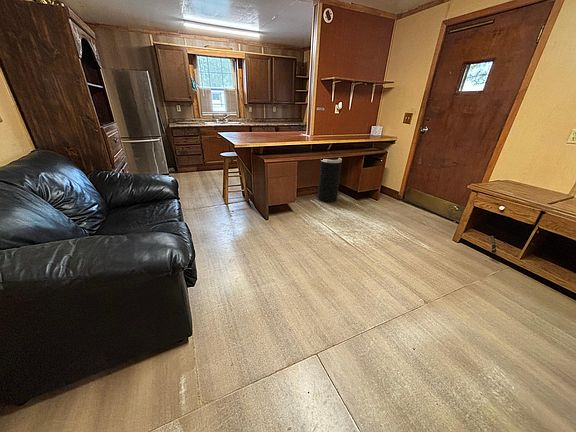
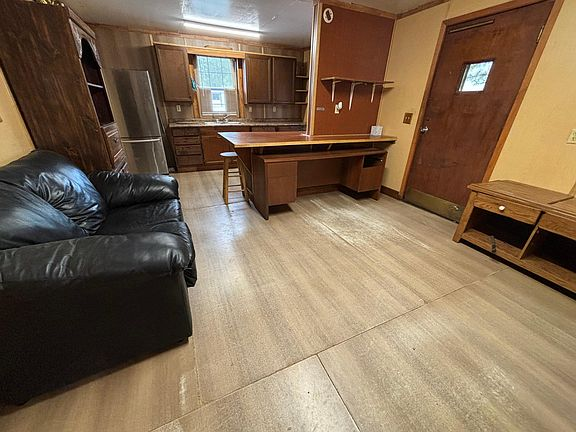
- trash can [317,157,343,204]
